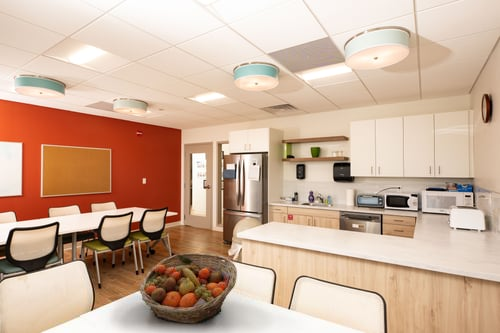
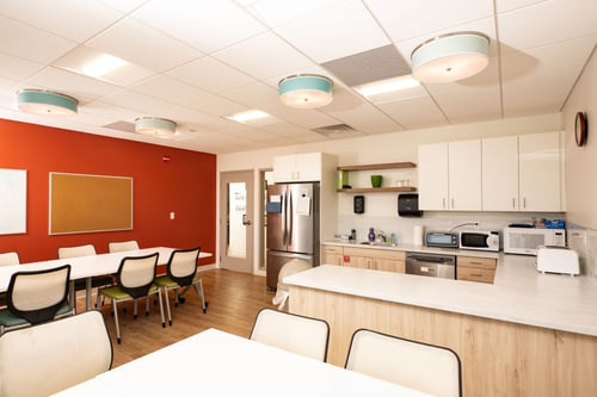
- fruit basket [139,252,238,325]
